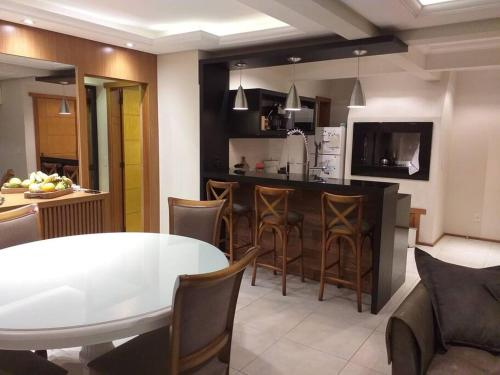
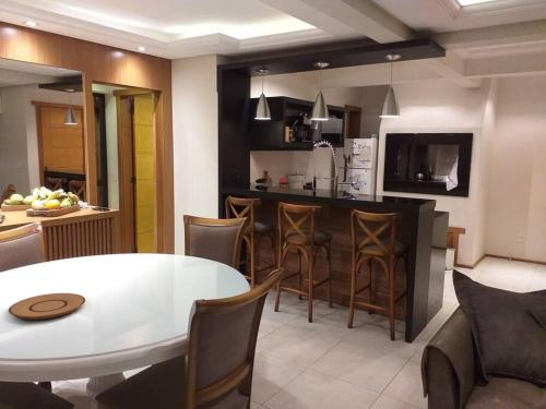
+ plate [8,292,86,321]
